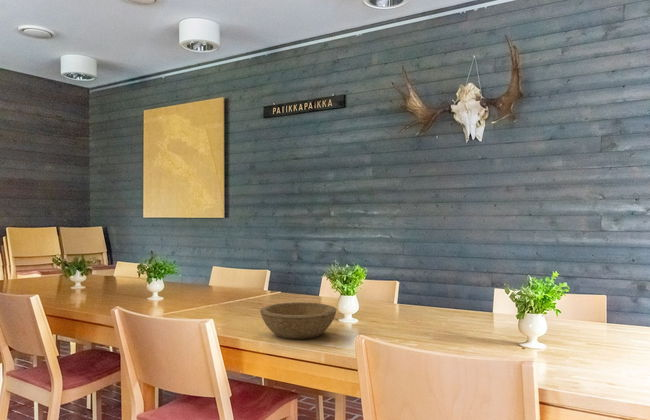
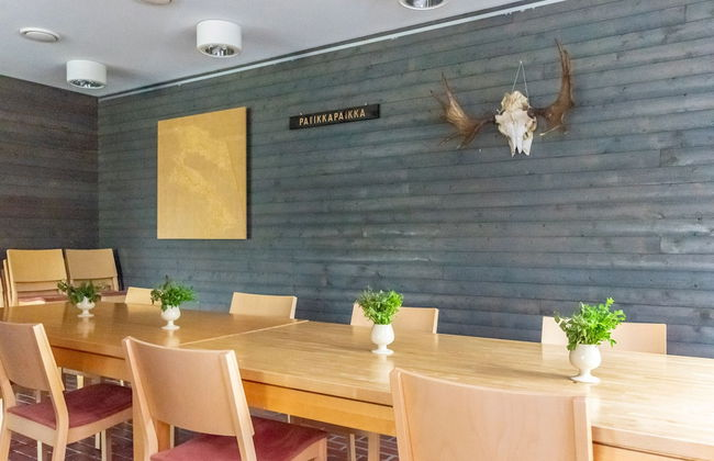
- bowl [259,301,338,340]
